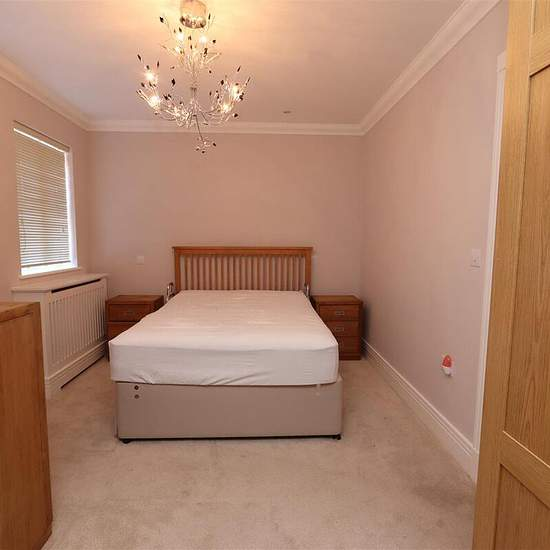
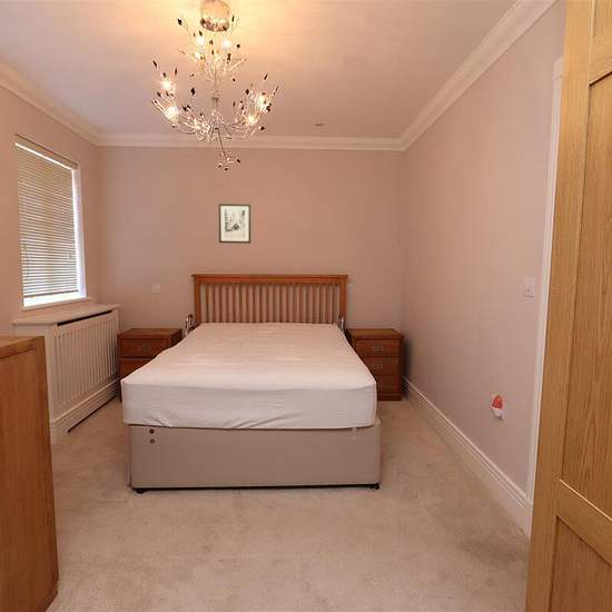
+ wall art [218,203,251,245]
